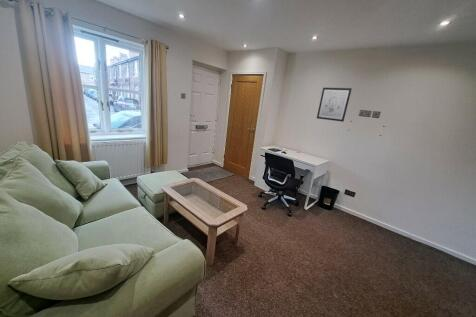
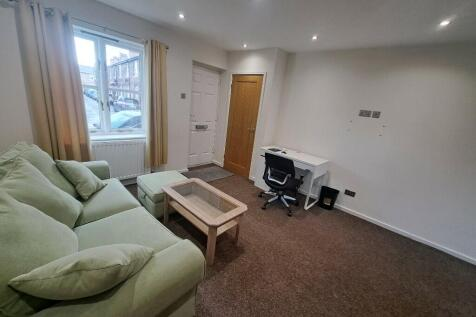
- wall art [316,87,353,123]
